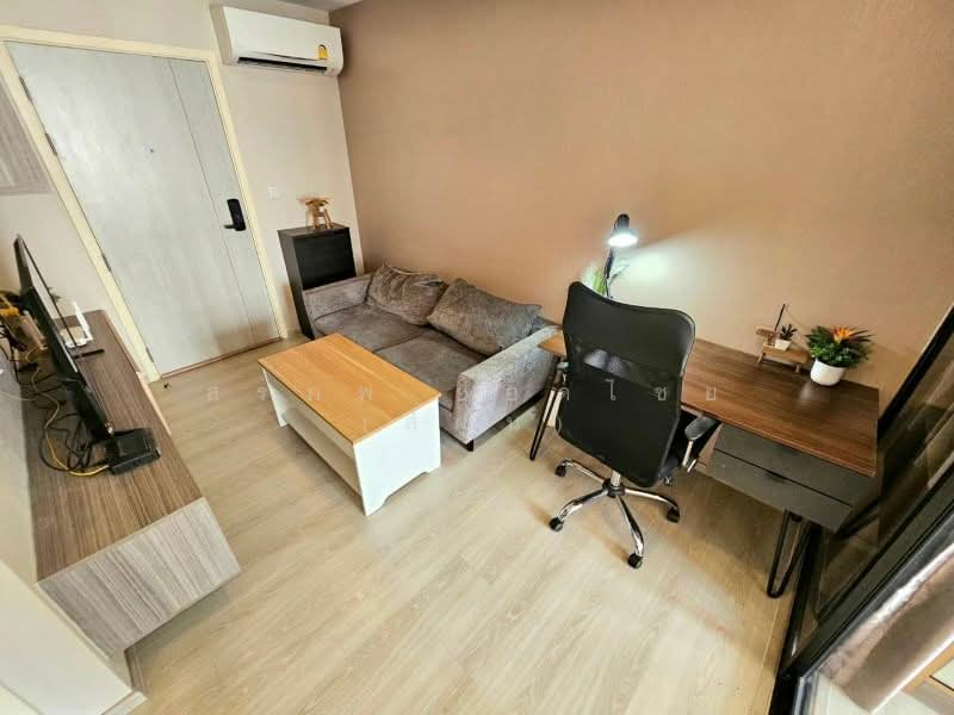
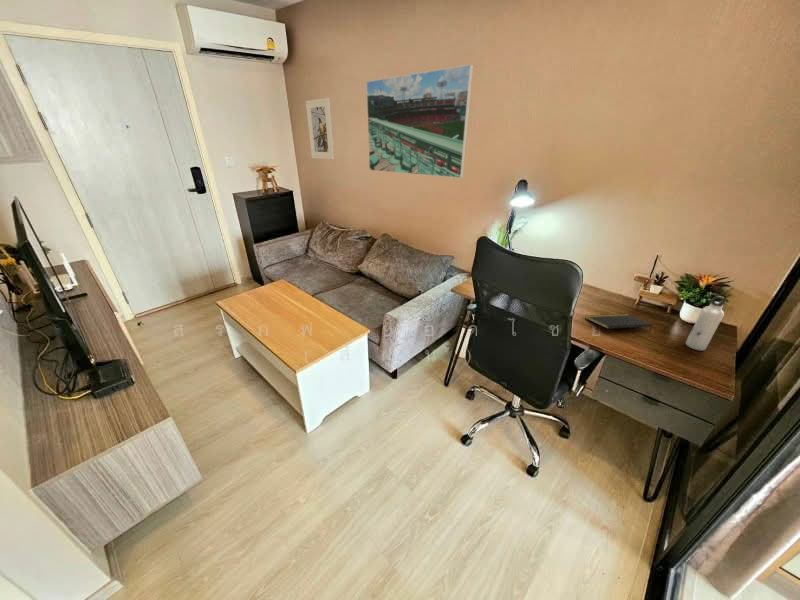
+ water bottle [685,295,726,351]
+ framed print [305,97,335,160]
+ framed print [365,63,474,179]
+ notepad [585,313,654,333]
